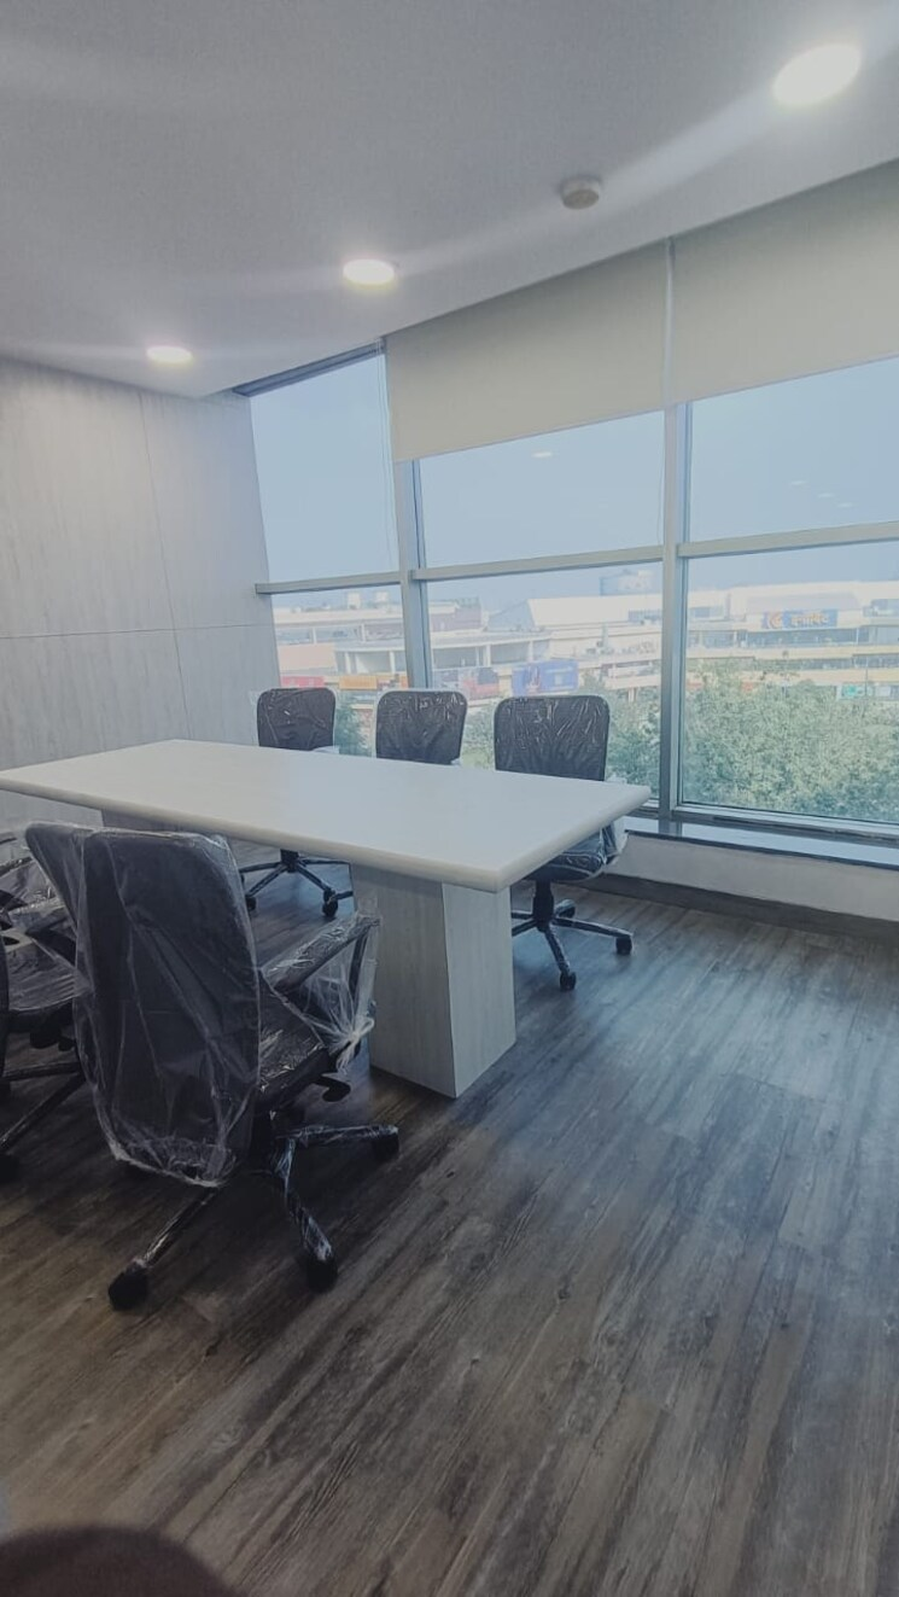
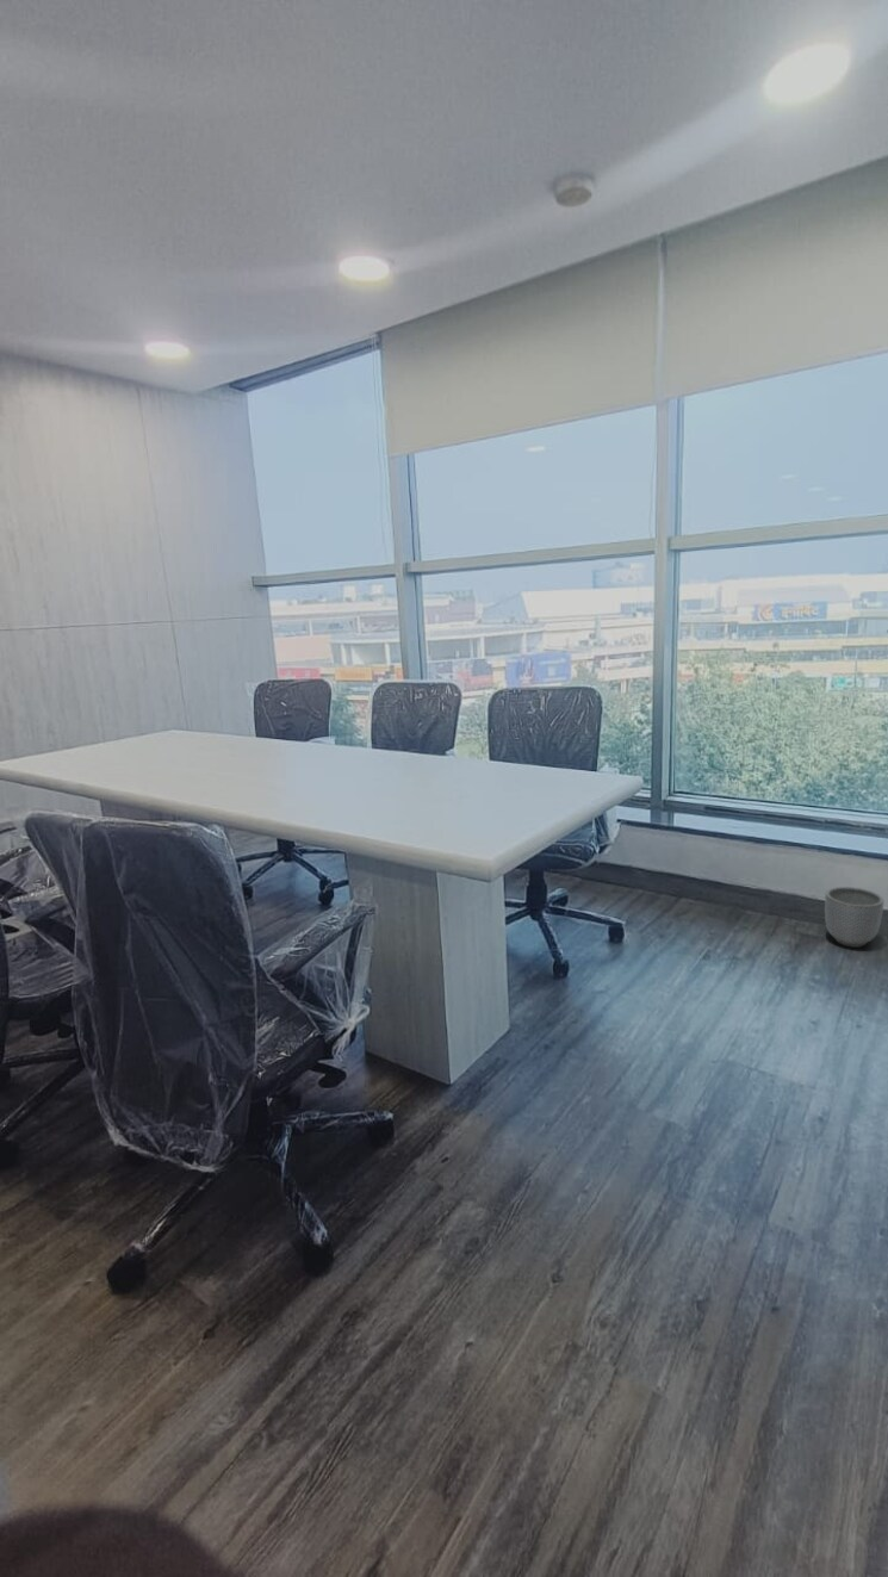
+ planter [824,886,884,949]
